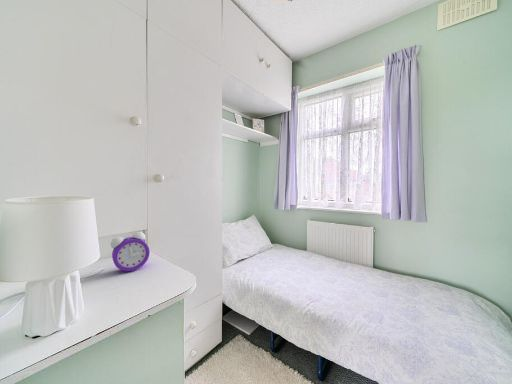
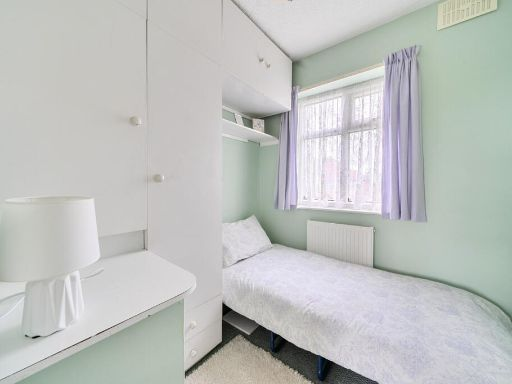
- alarm clock [110,230,151,272]
